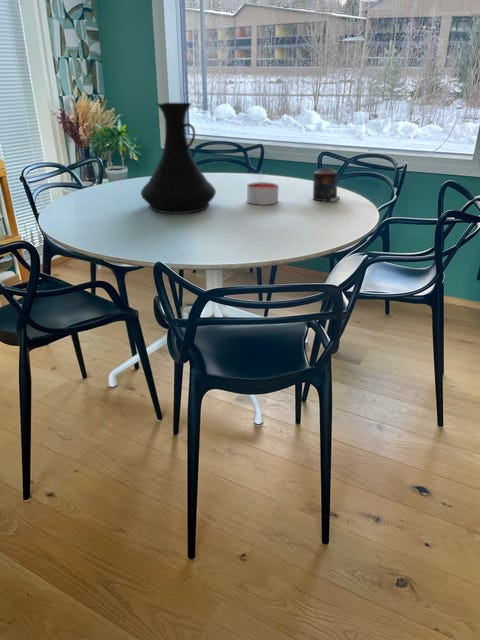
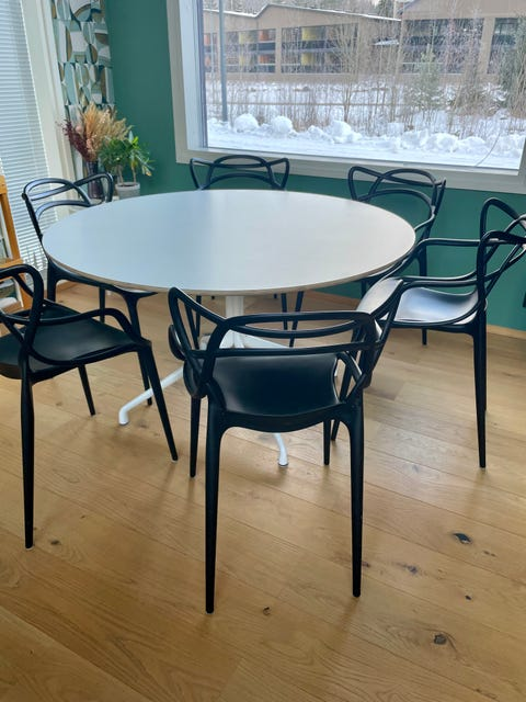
- candle [246,181,280,206]
- vase [140,102,217,215]
- candle [312,167,340,202]
